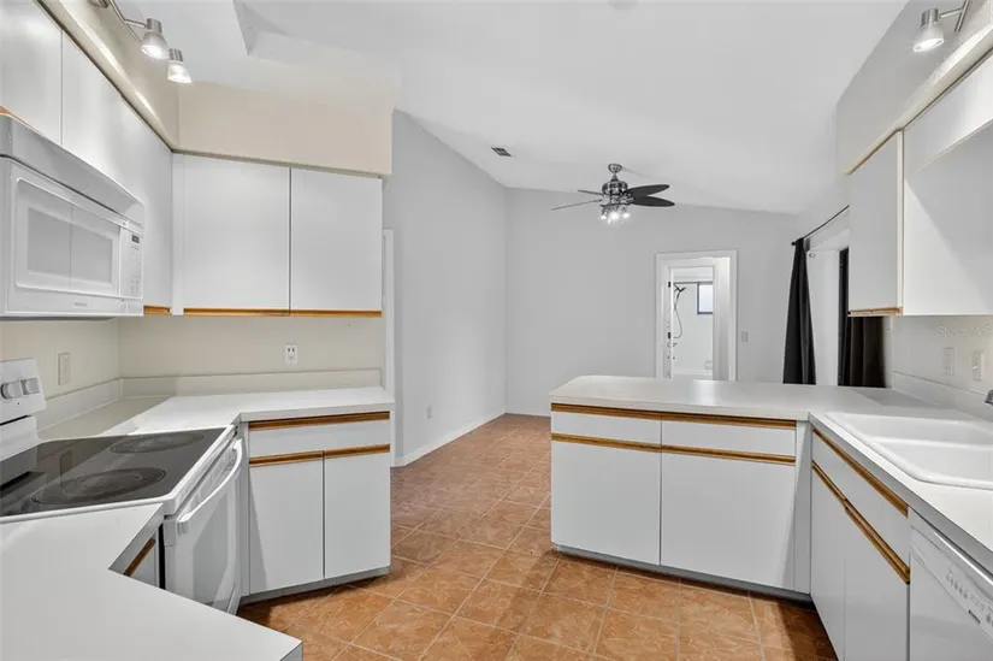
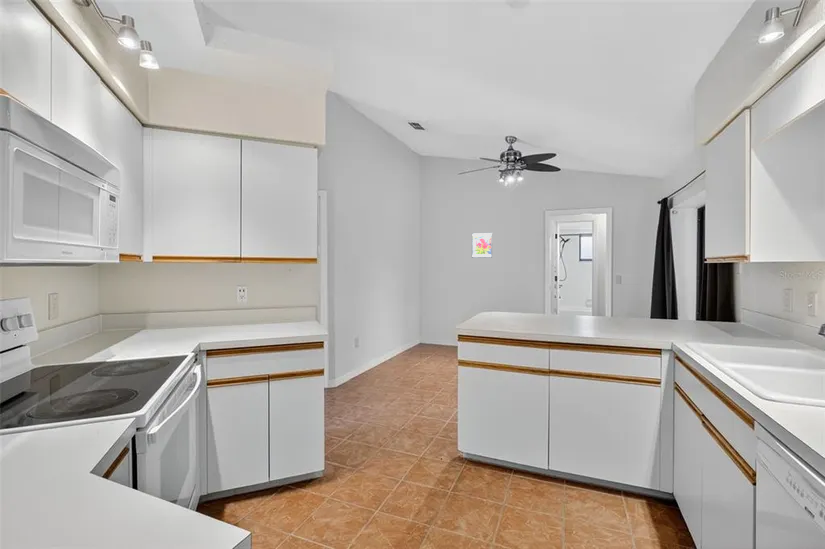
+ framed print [471,231,493,259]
